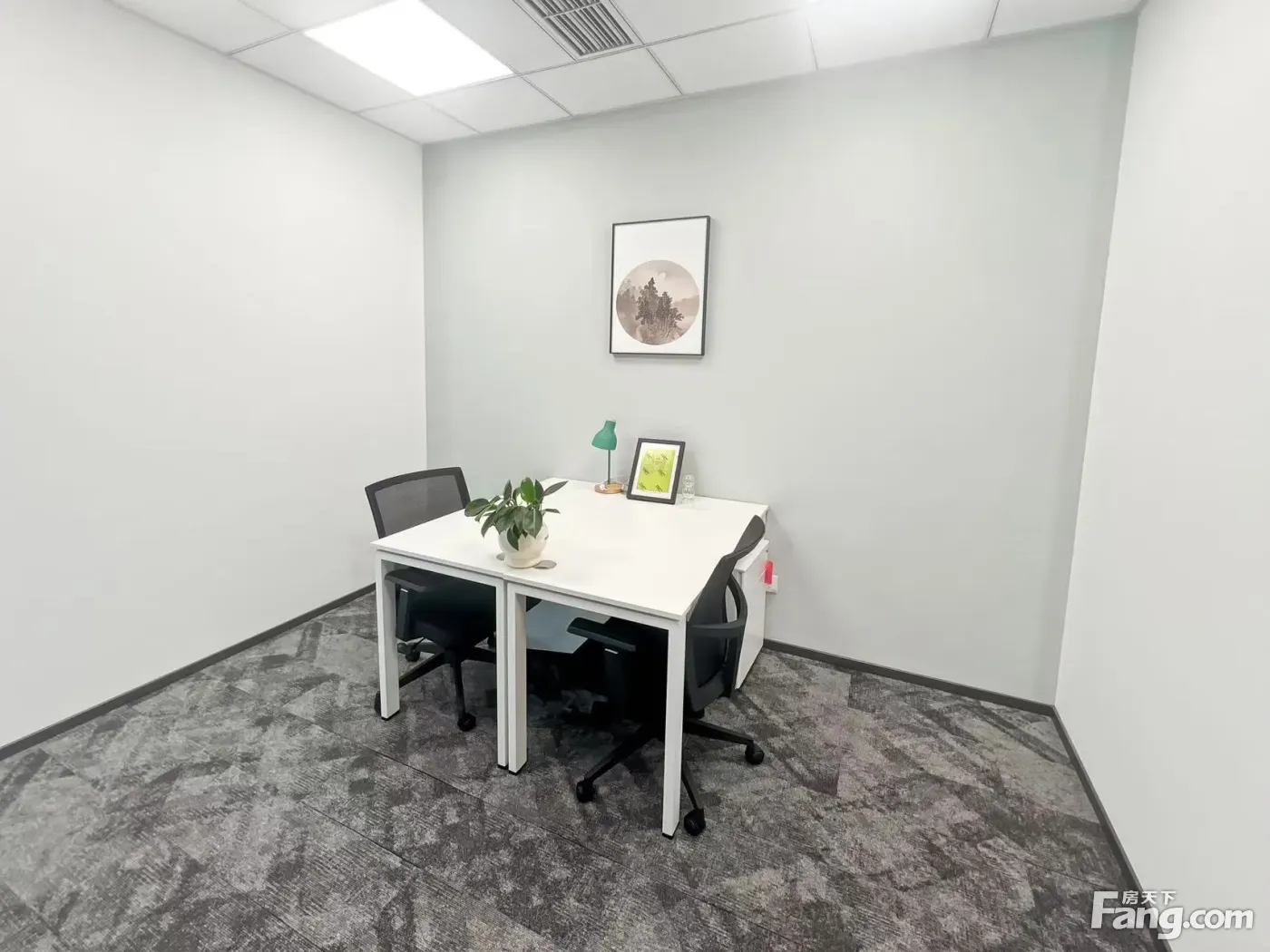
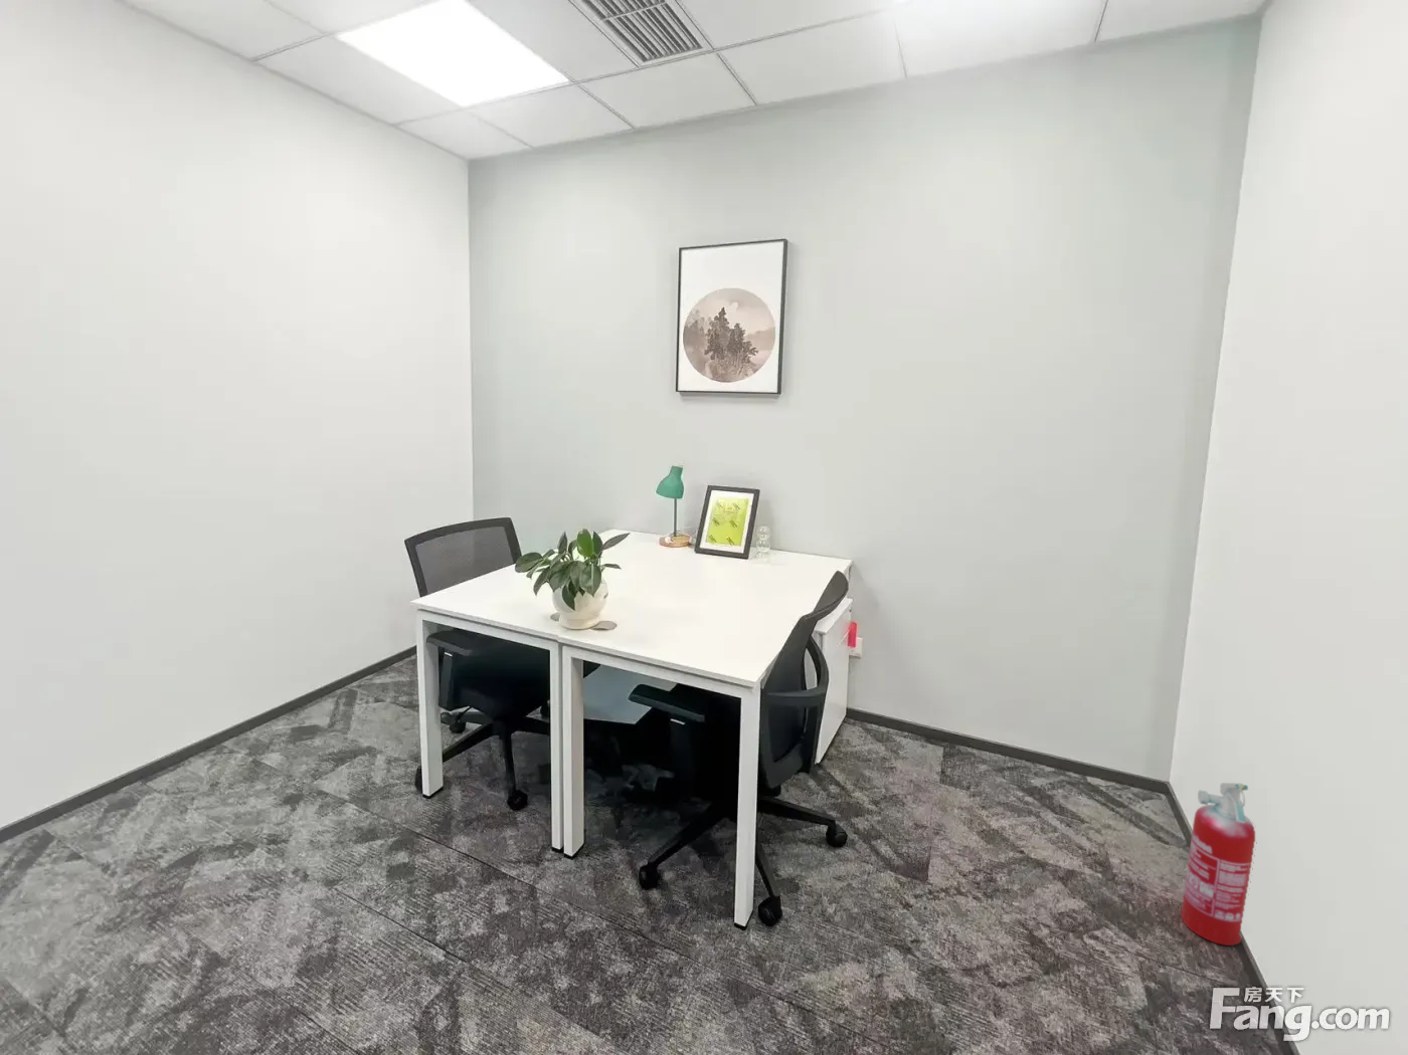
+ fire extinguisher [1180,781,1256,946]
